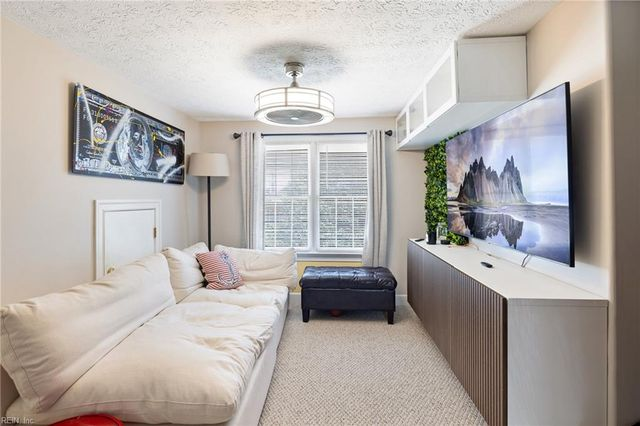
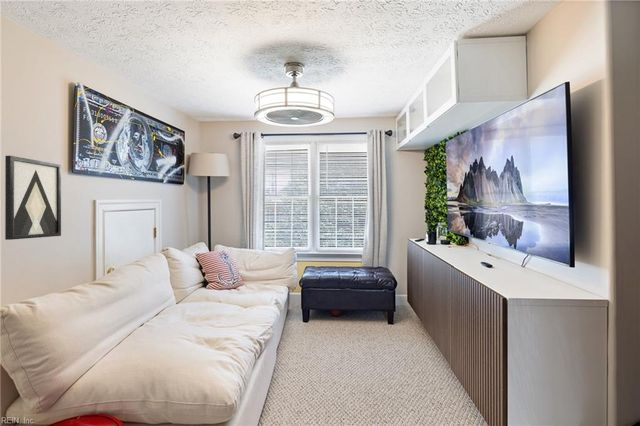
+ wall art [4,155,62,241]
